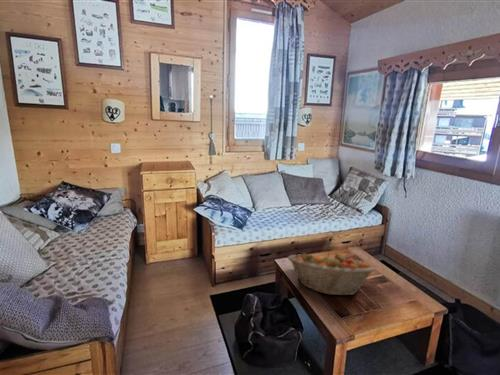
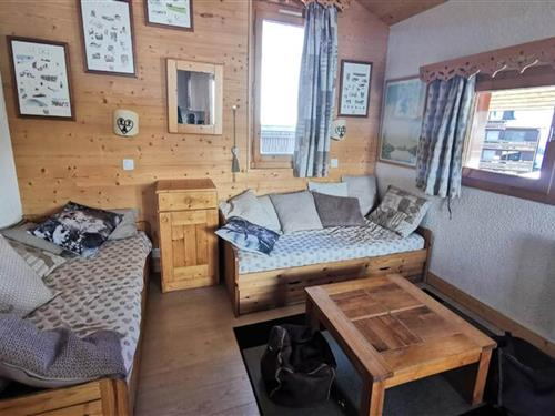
- fruit basket [287,251,376,296]
